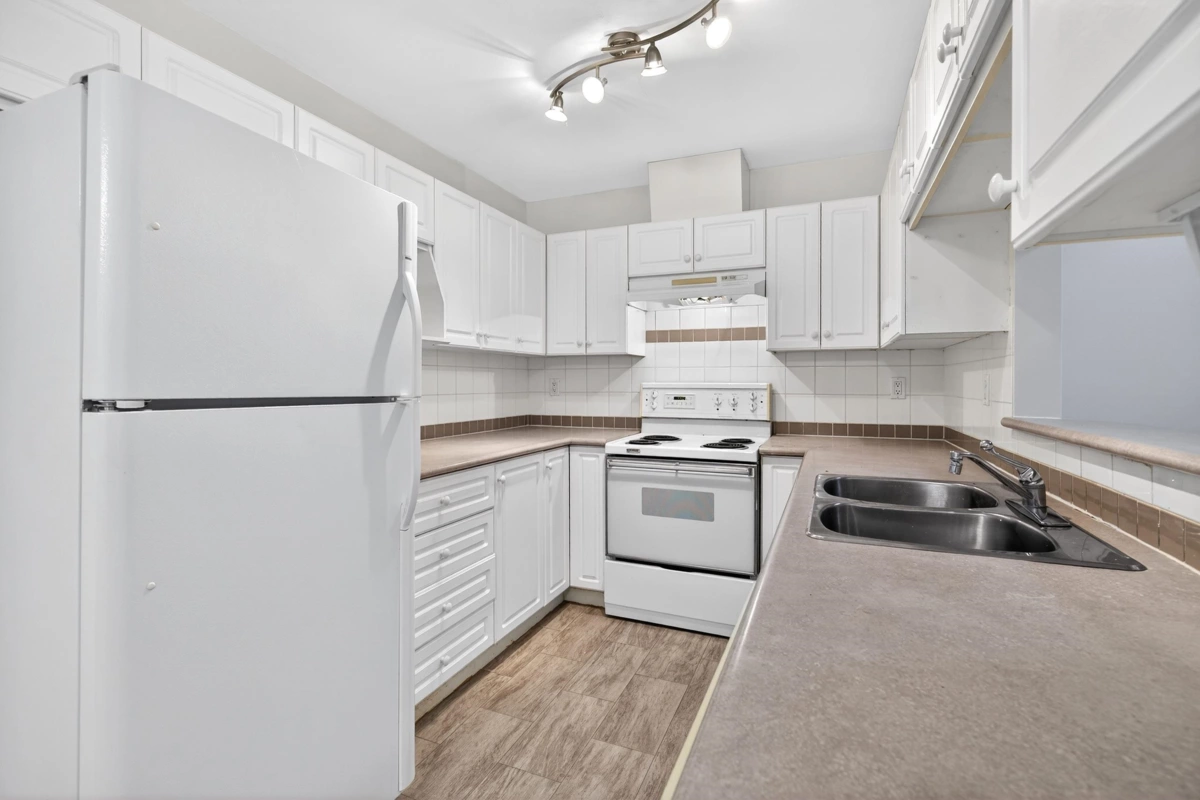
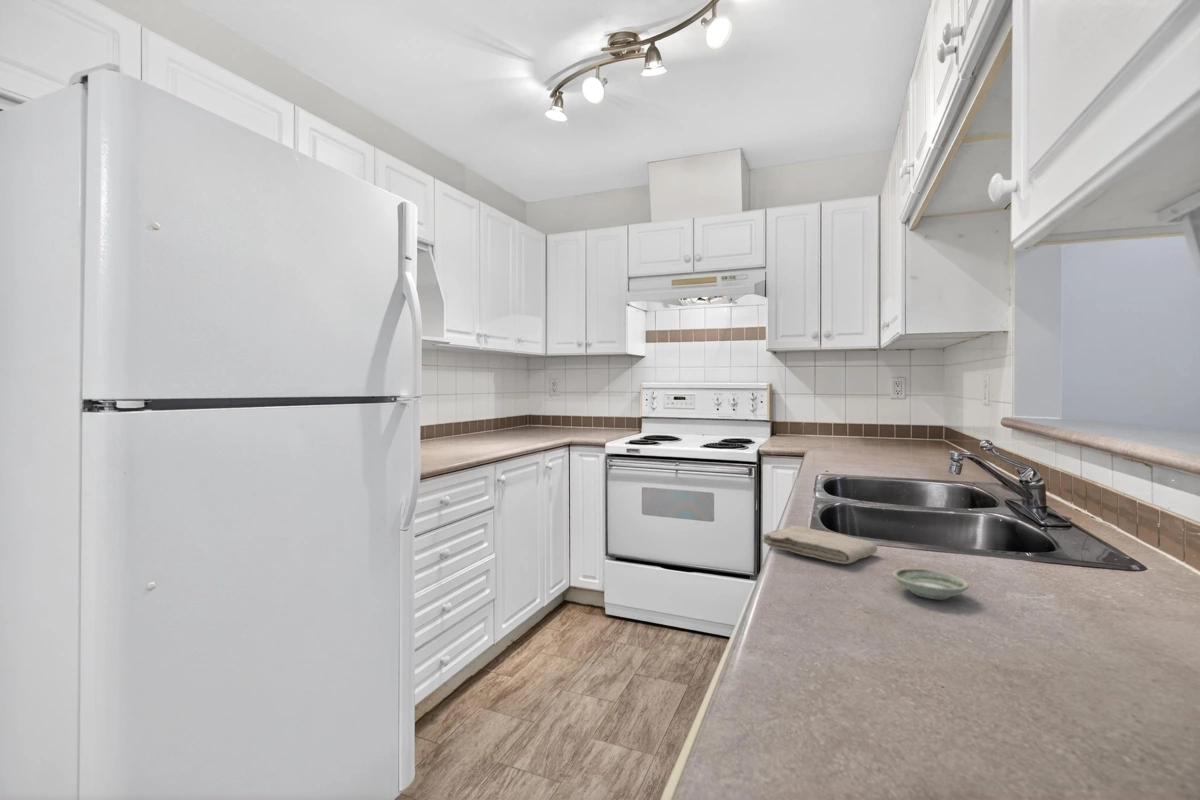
+ washcloth [761,525,878,565]
+ saucer [892,567,970,600]
